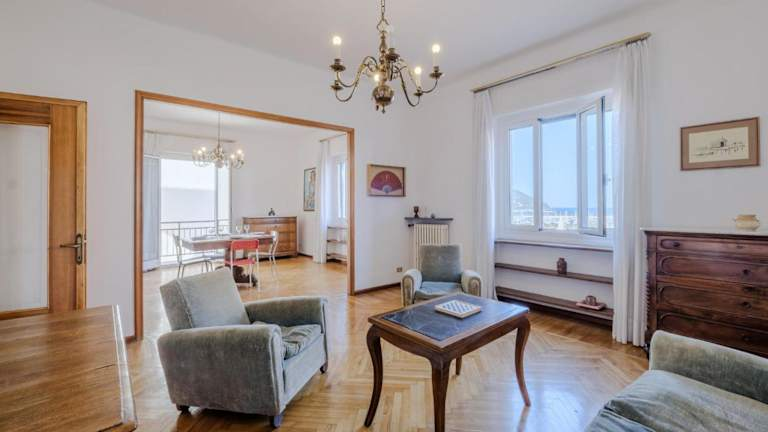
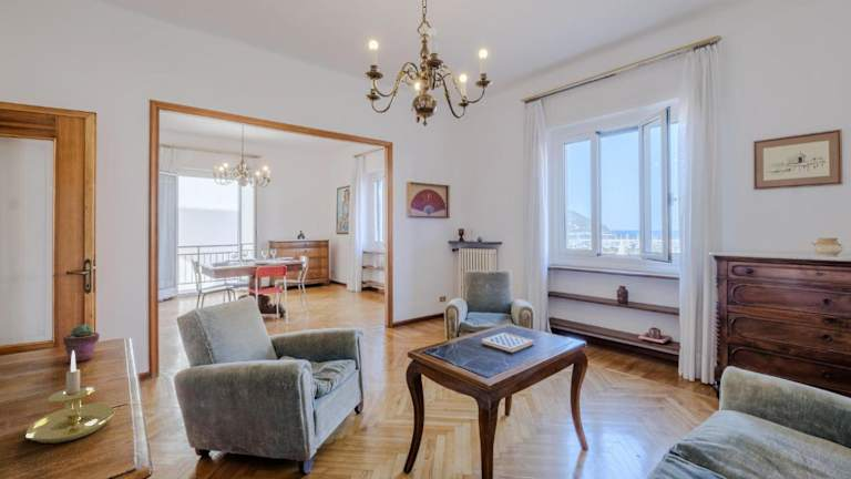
+ candle holder [24,350,116,445]
+ potted succulent [62,324,101,363]
